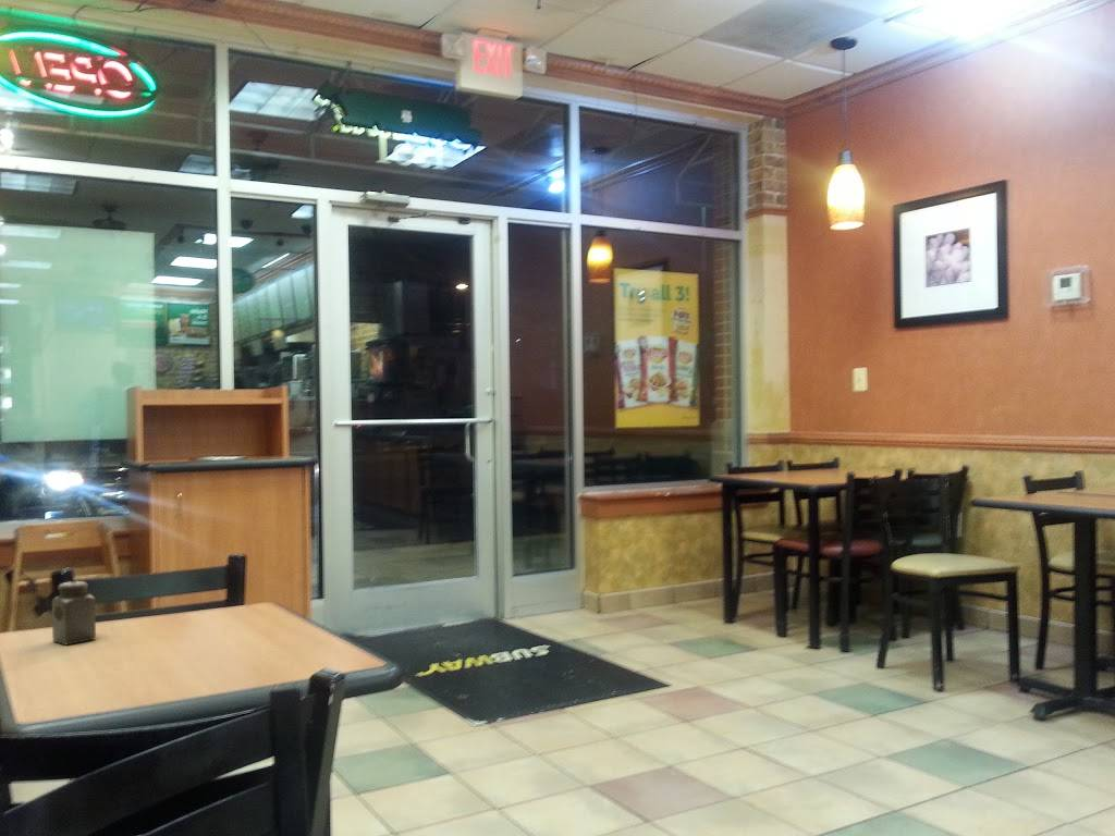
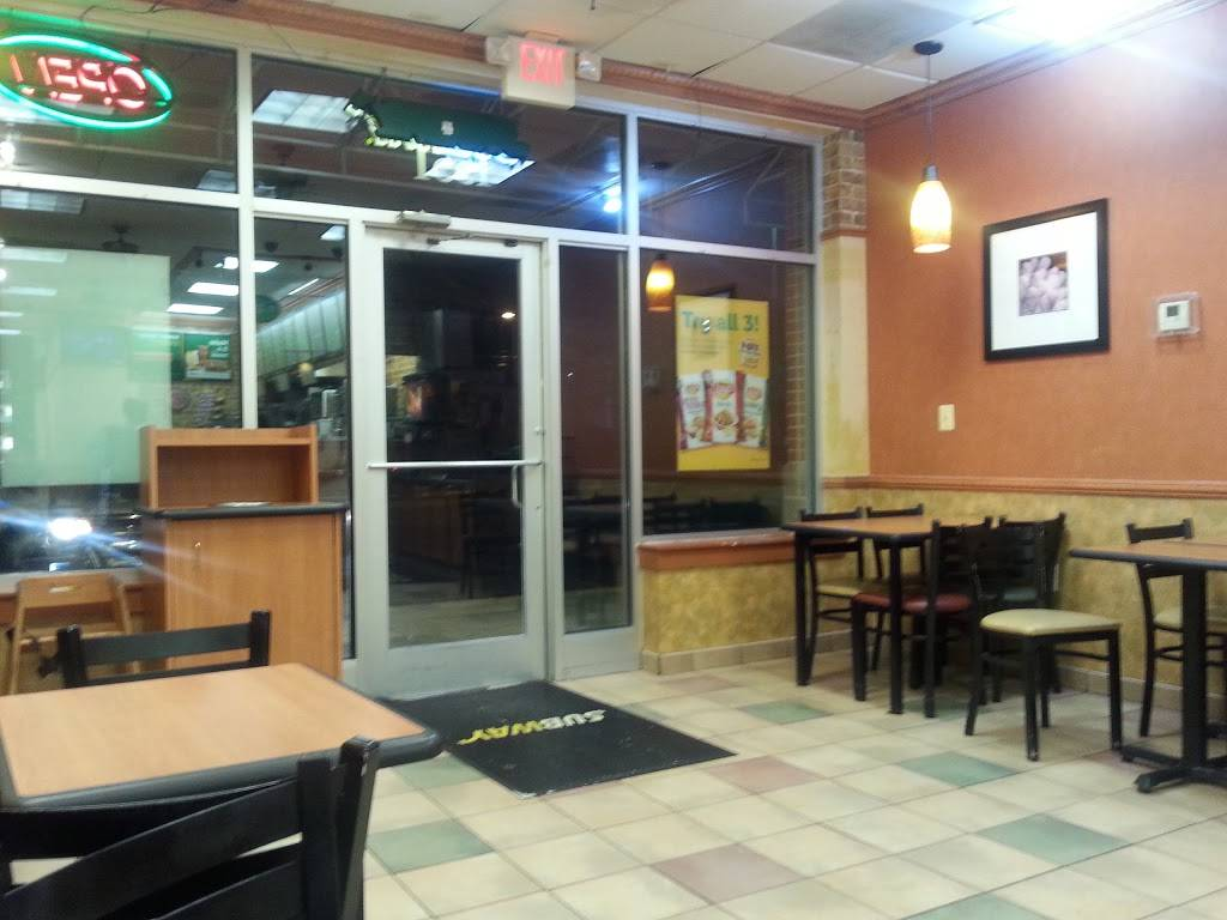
- salt shaker [51,580,97,646]
